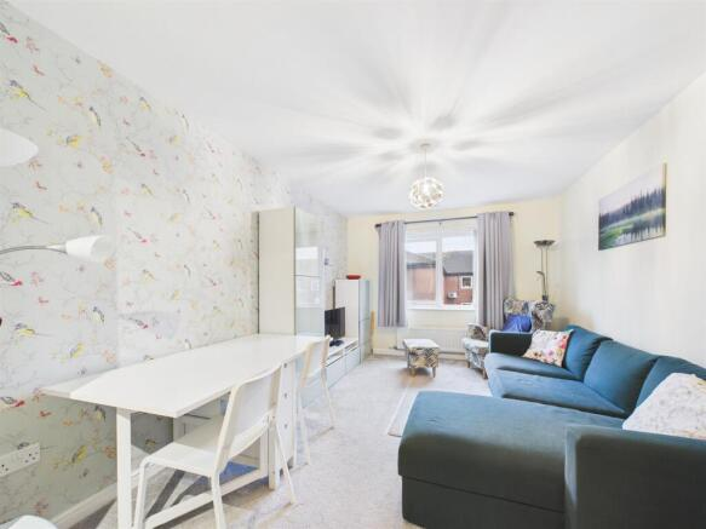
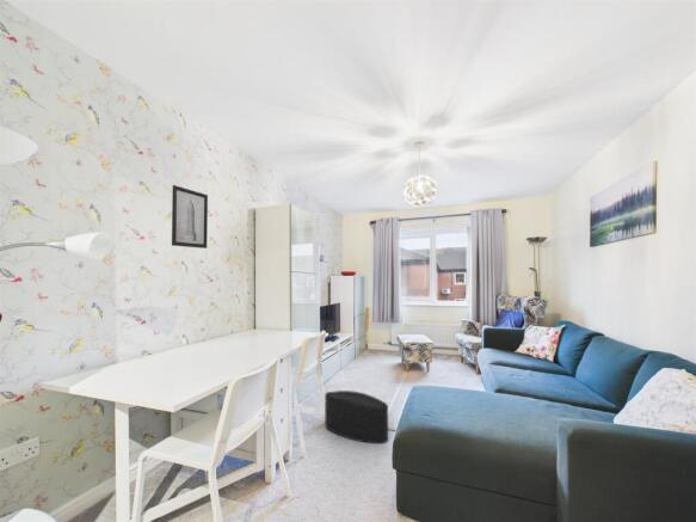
+ wall art [171,184,209,250]
+ ottoman [324,389,389,444]
